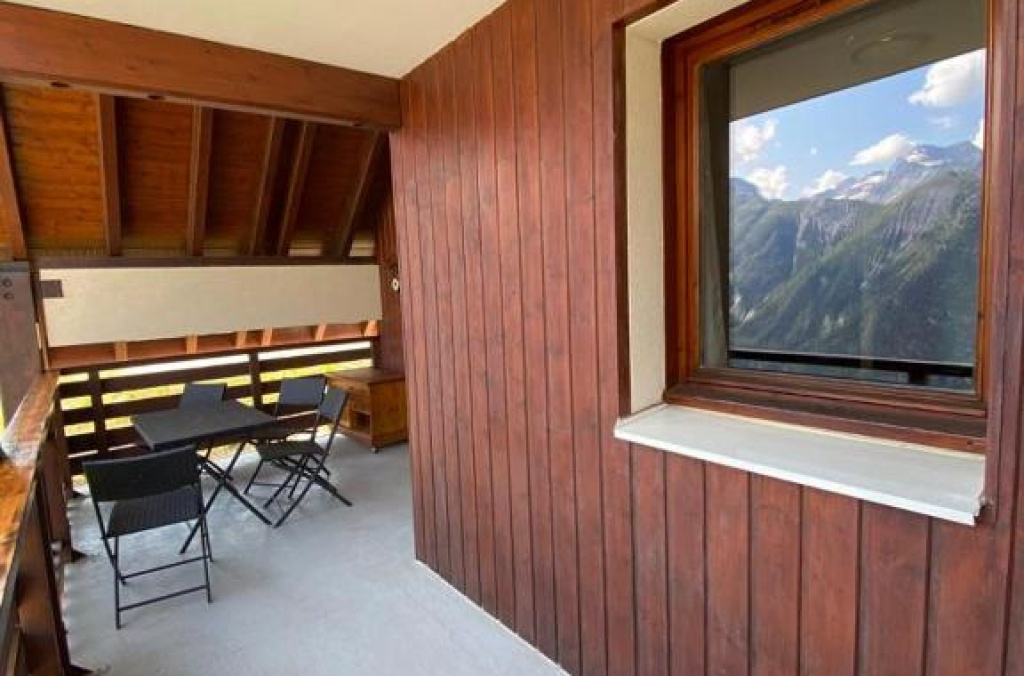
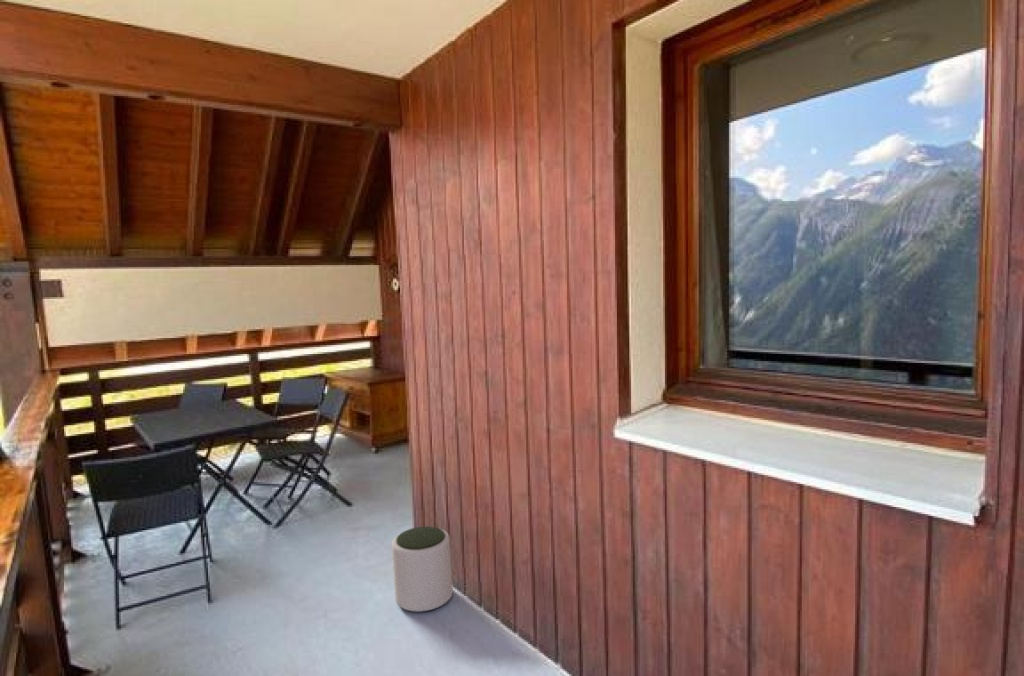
+ plant pot [391,525,454,613]
